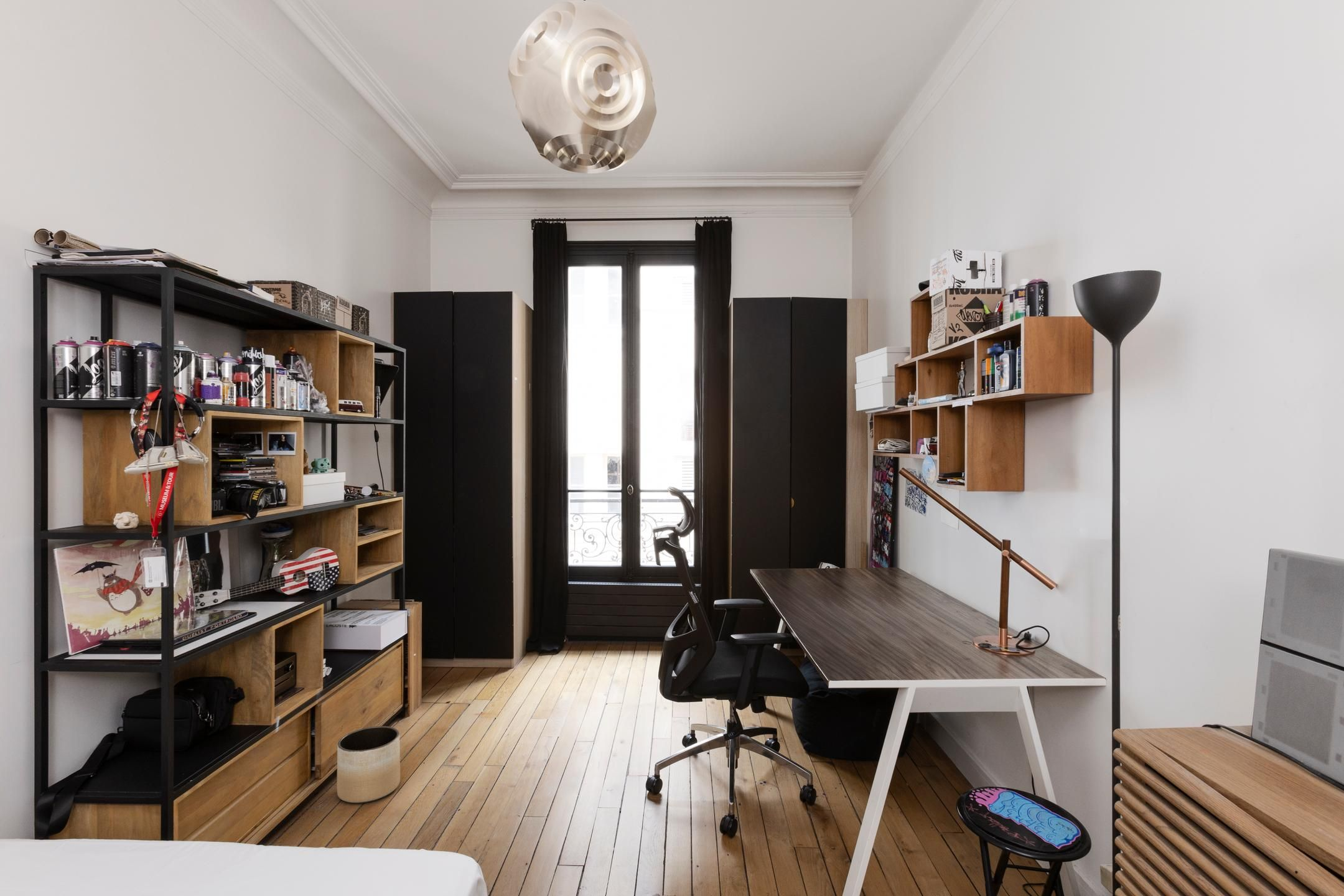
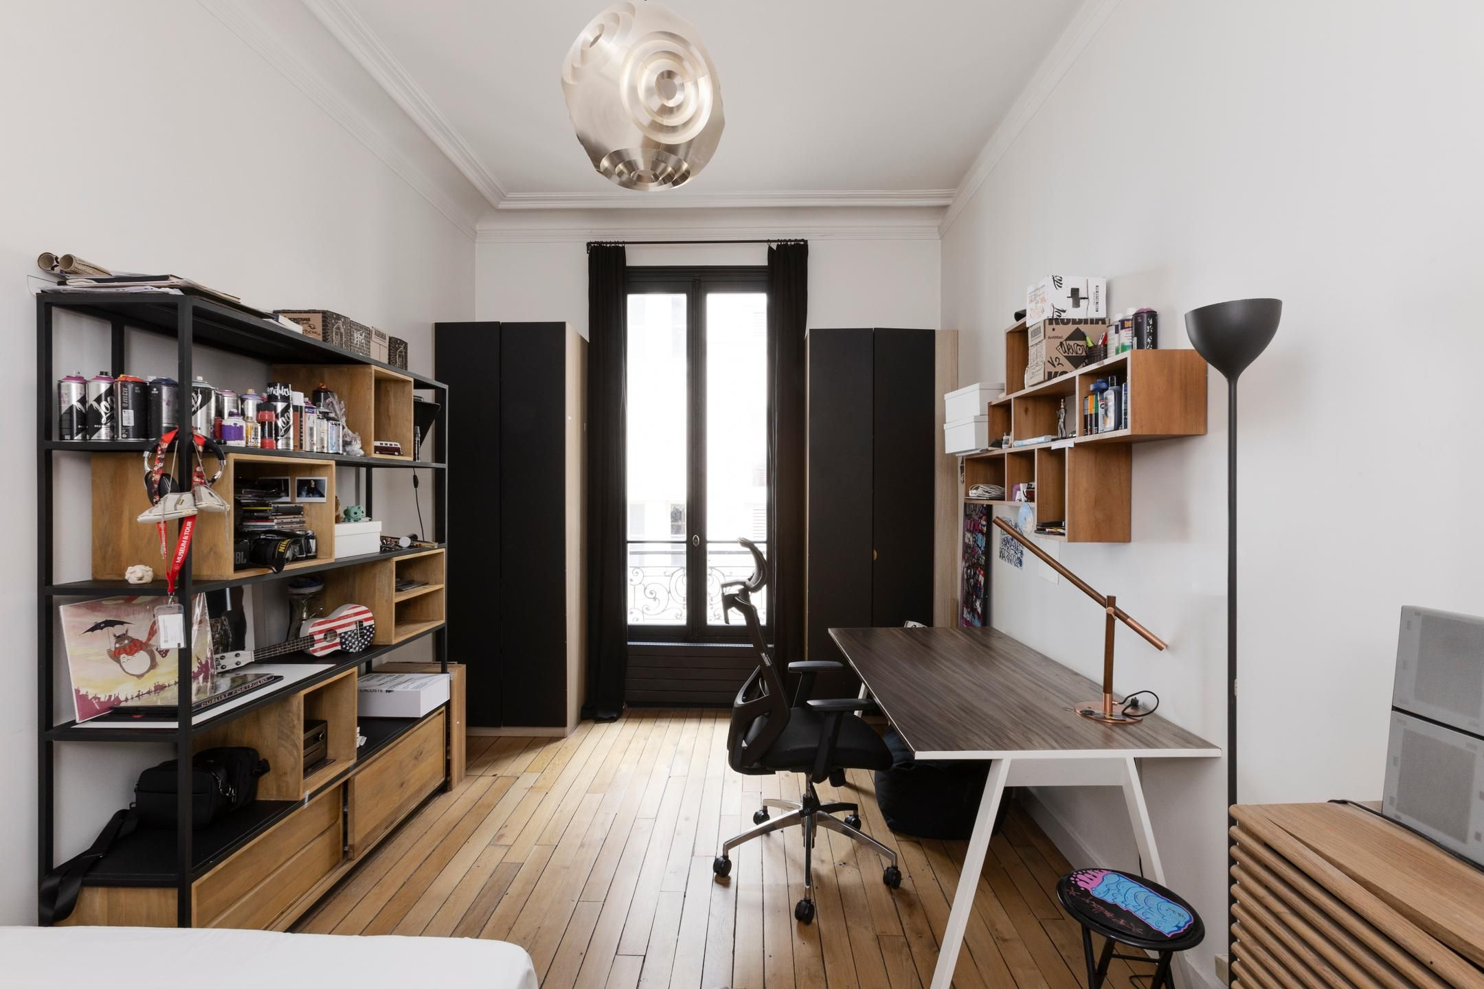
- planter [336,726,401,804]
